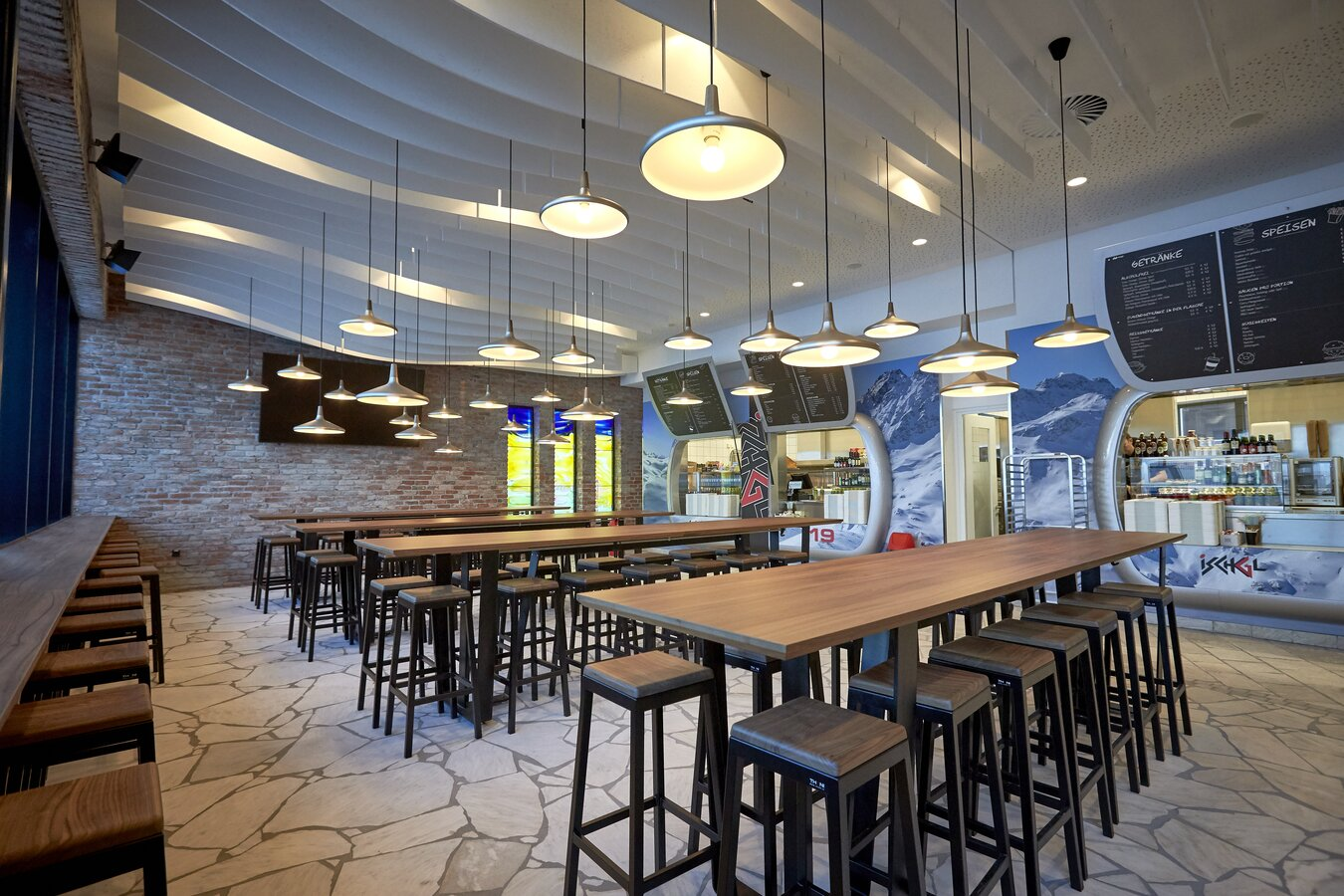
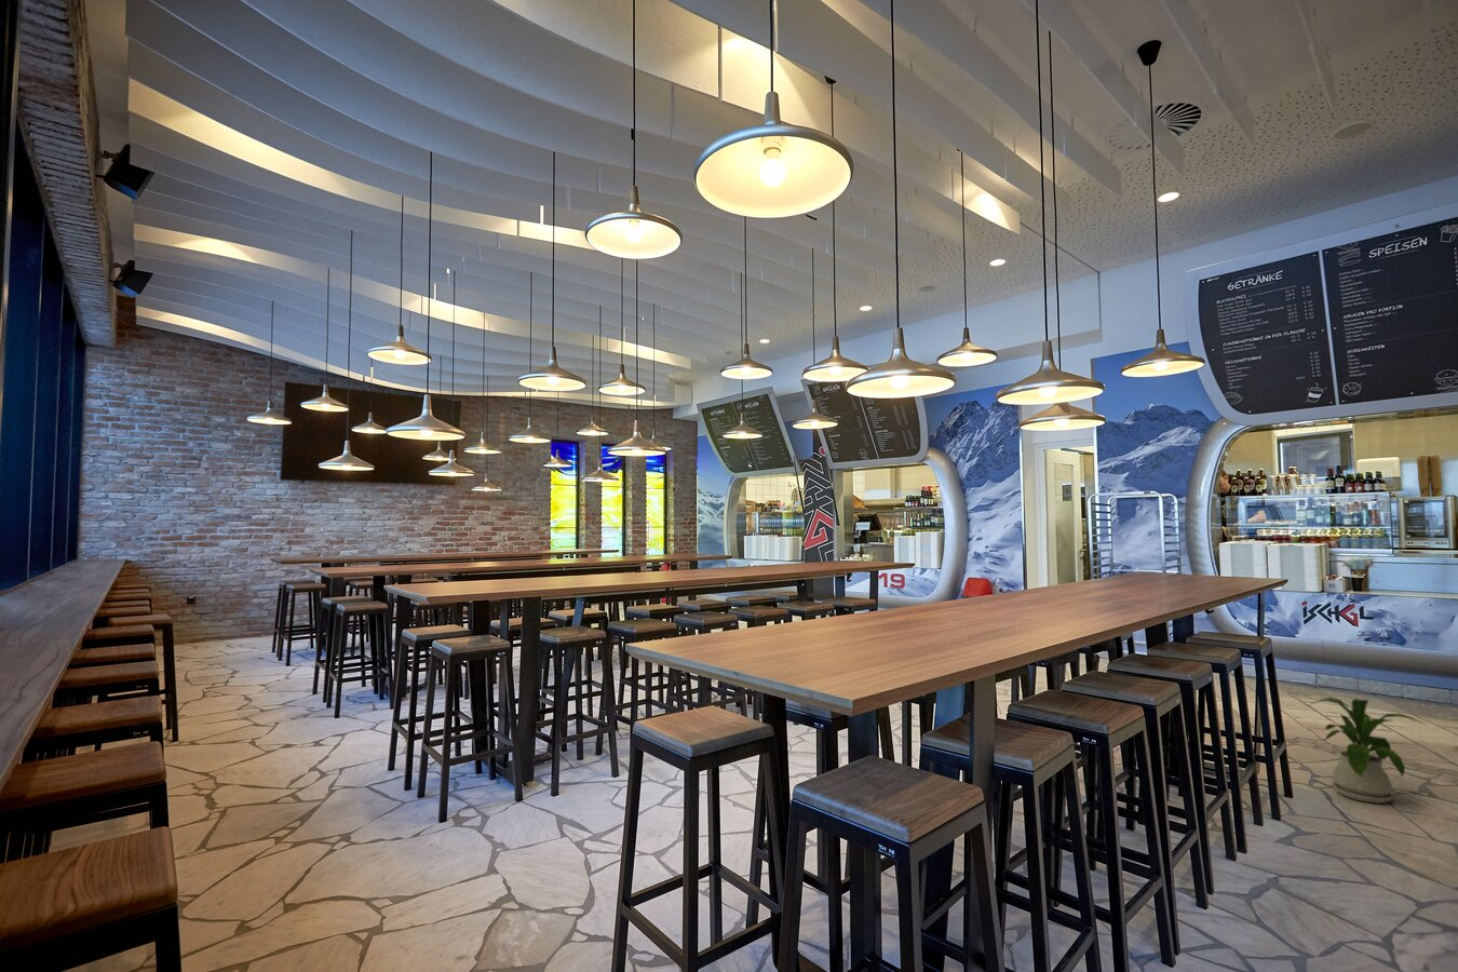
+ house plant [1307,696,1427,805]
